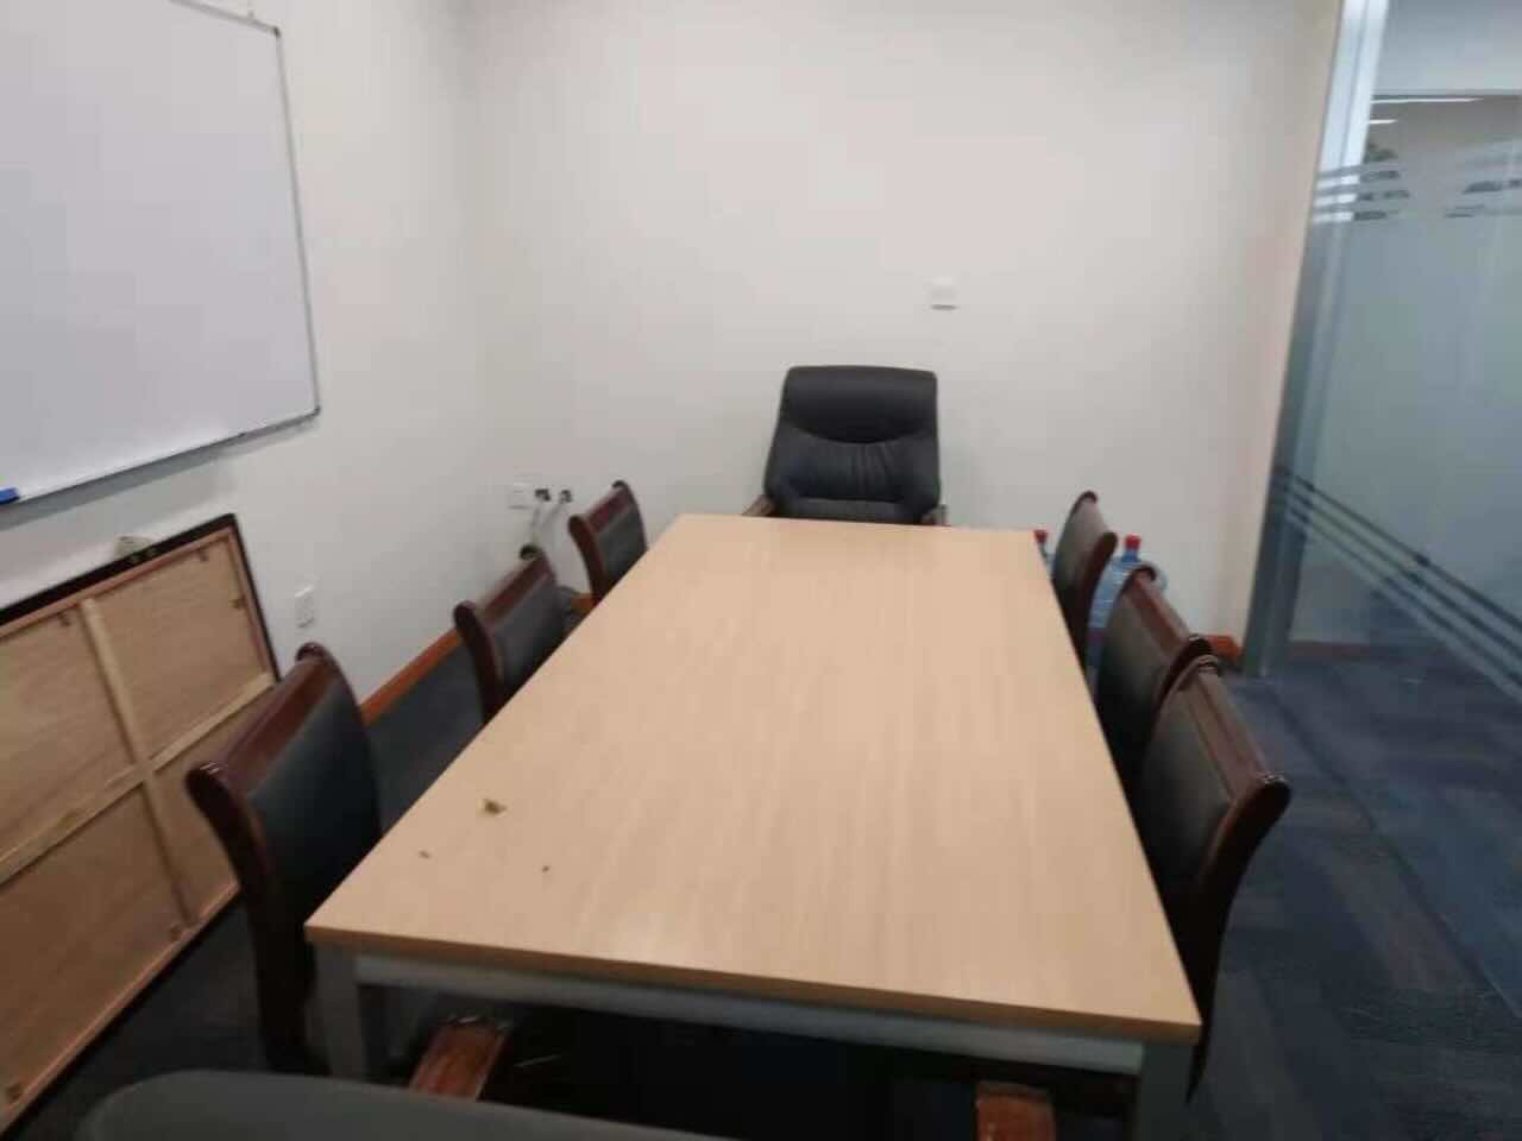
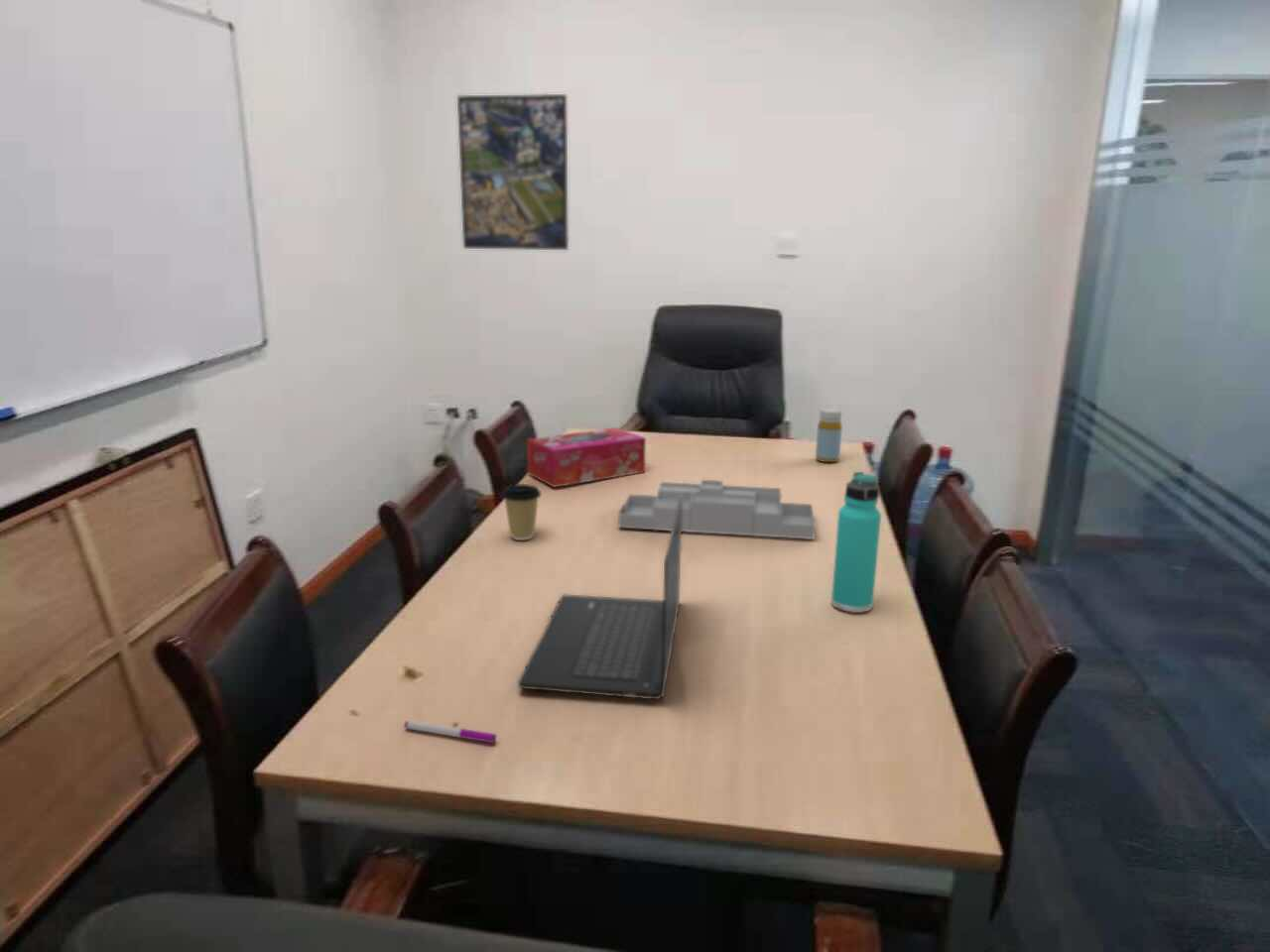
+ desk organizer [617,479,817,540]
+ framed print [456,93,570,251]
+ pen [403,720,497,744]
+ bottle [815,408,843,463]
+ thermos bottle [830,471,882,614]
+ tissue box [526,426,647,488]
+ laptop [517,494,683,700]
+ coffee cup [500,483,543,541]
